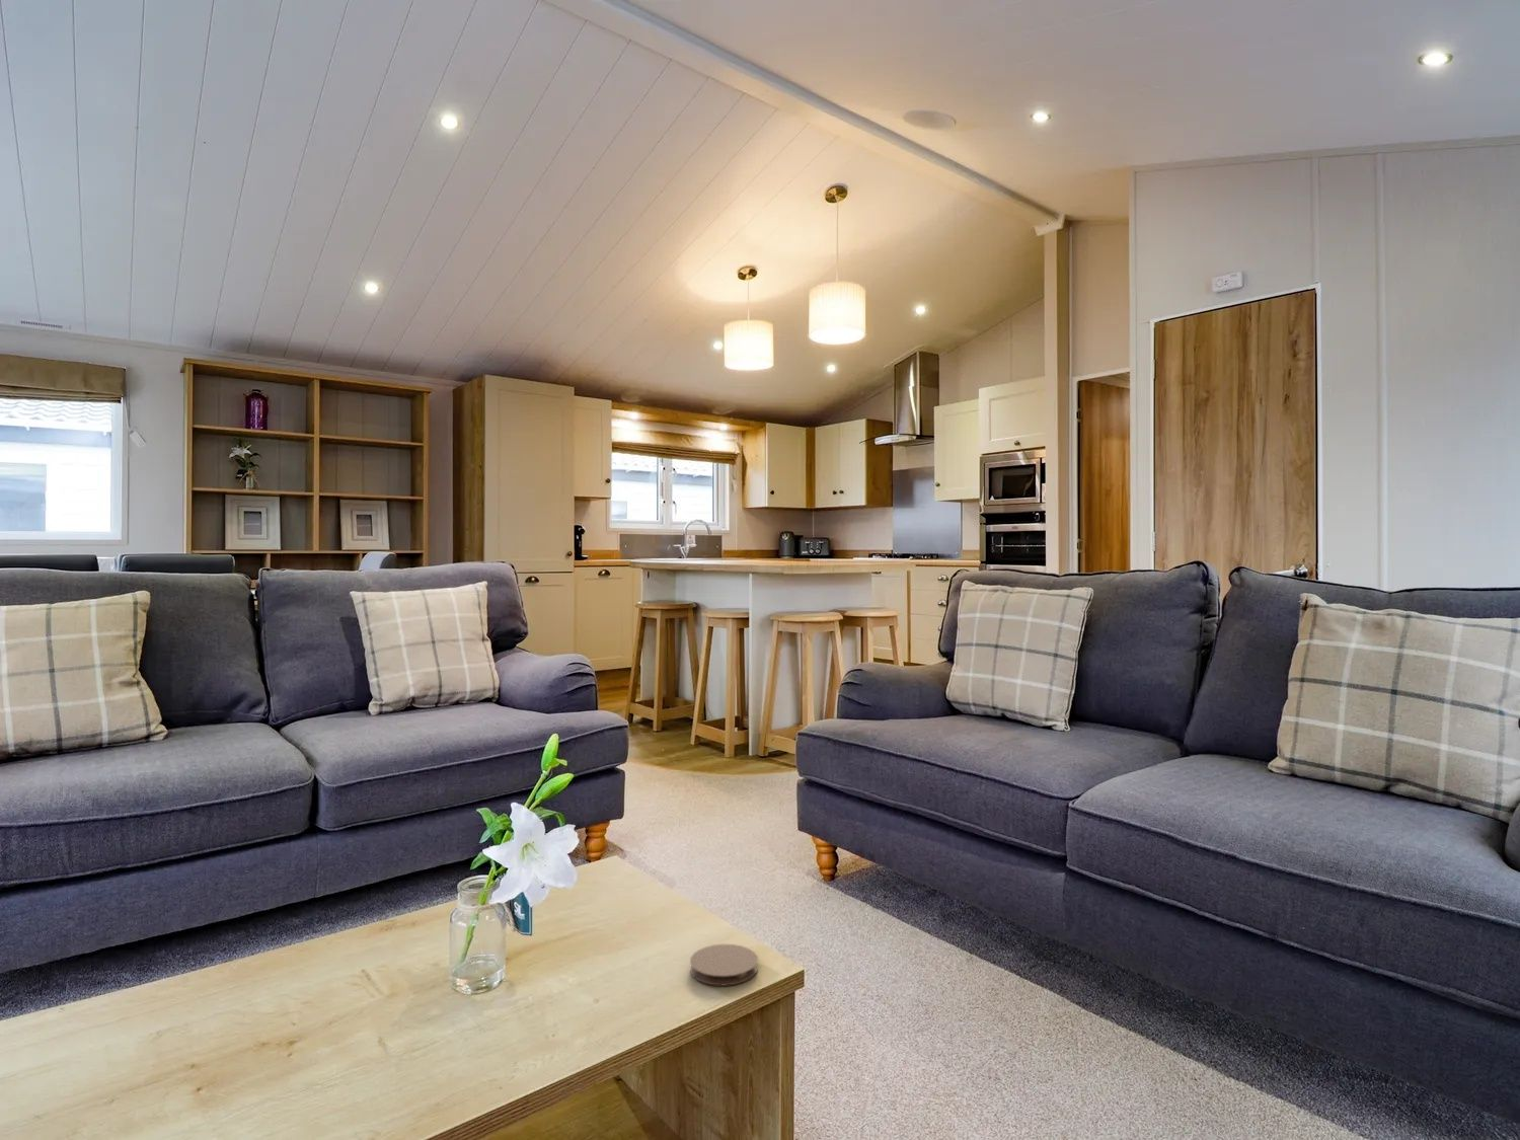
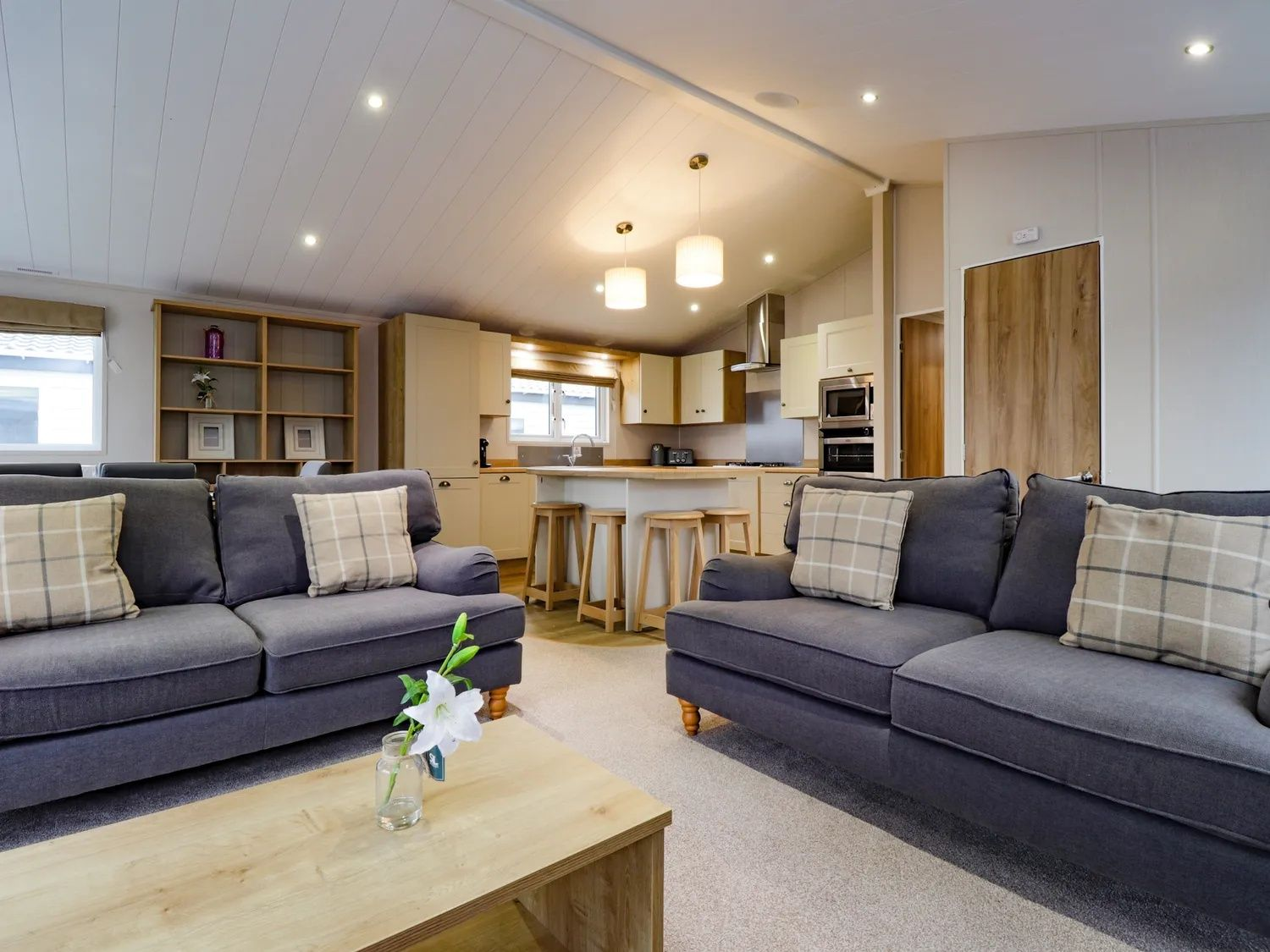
- coaster [689,944,759,987]
